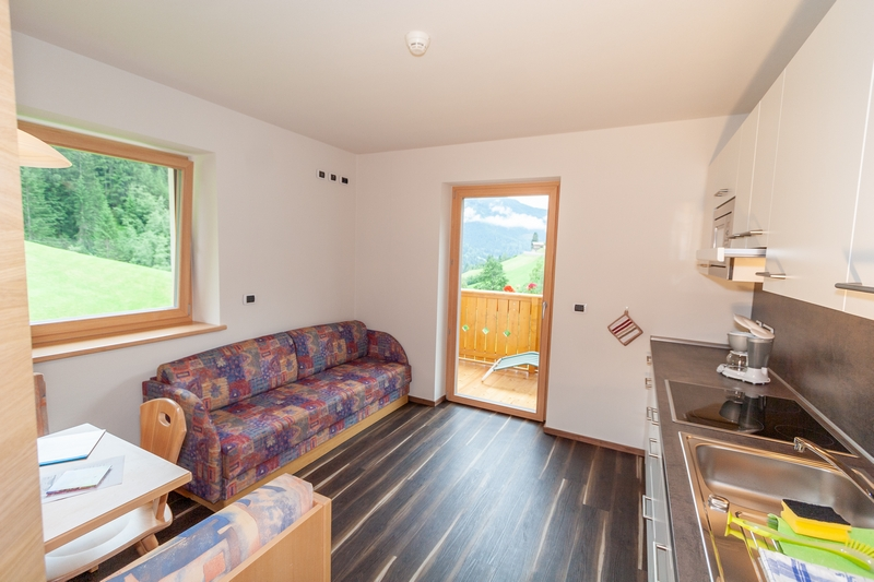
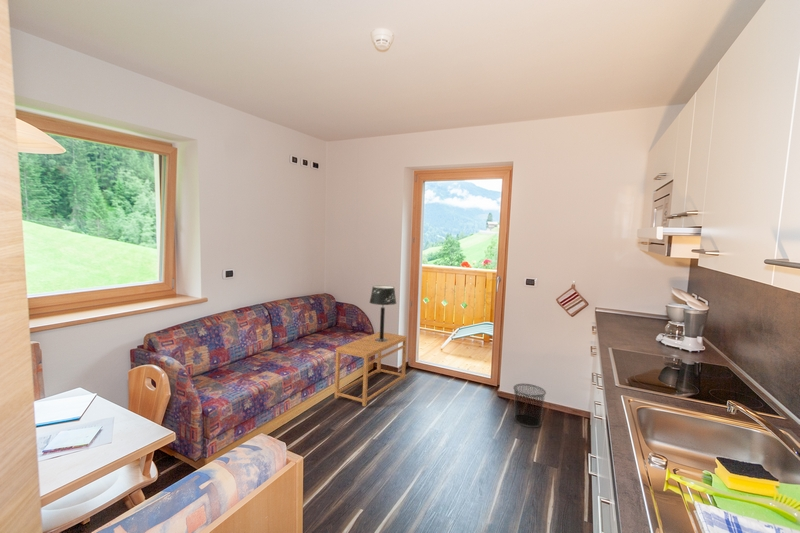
+ waste bin [512,383,547,428]
+ table lamp [369,285,397,342]
+ side table [334,331,408,407]
